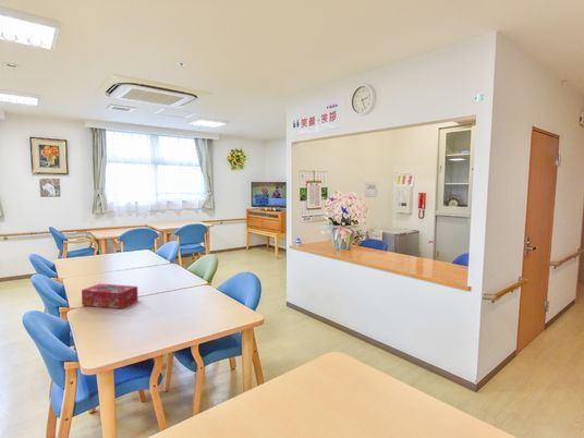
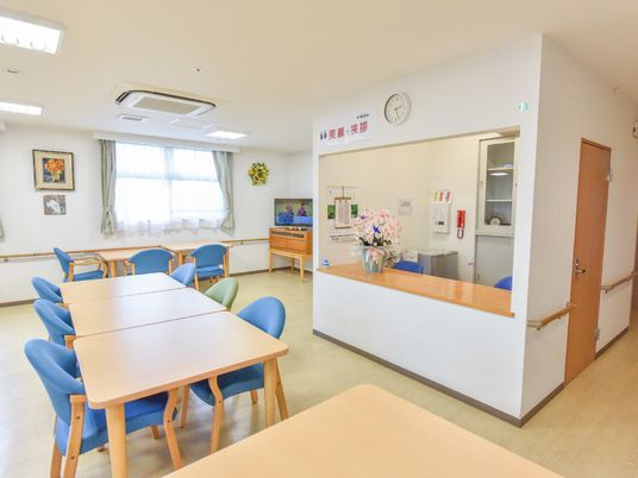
- tissue box [81,282,138,309]
